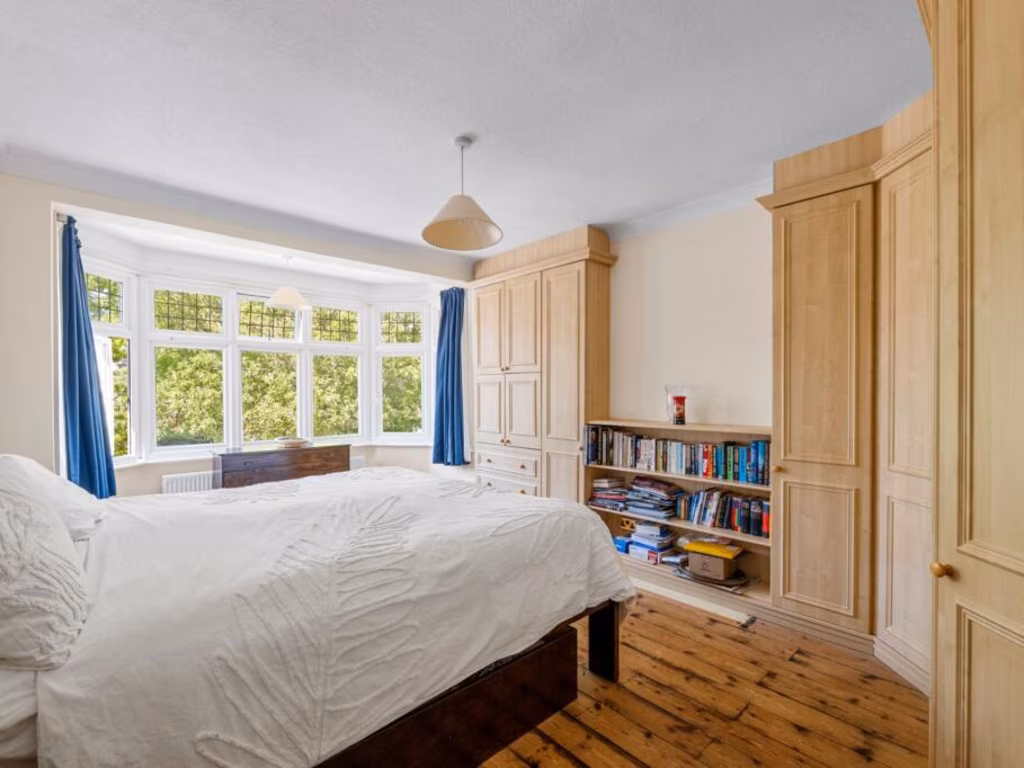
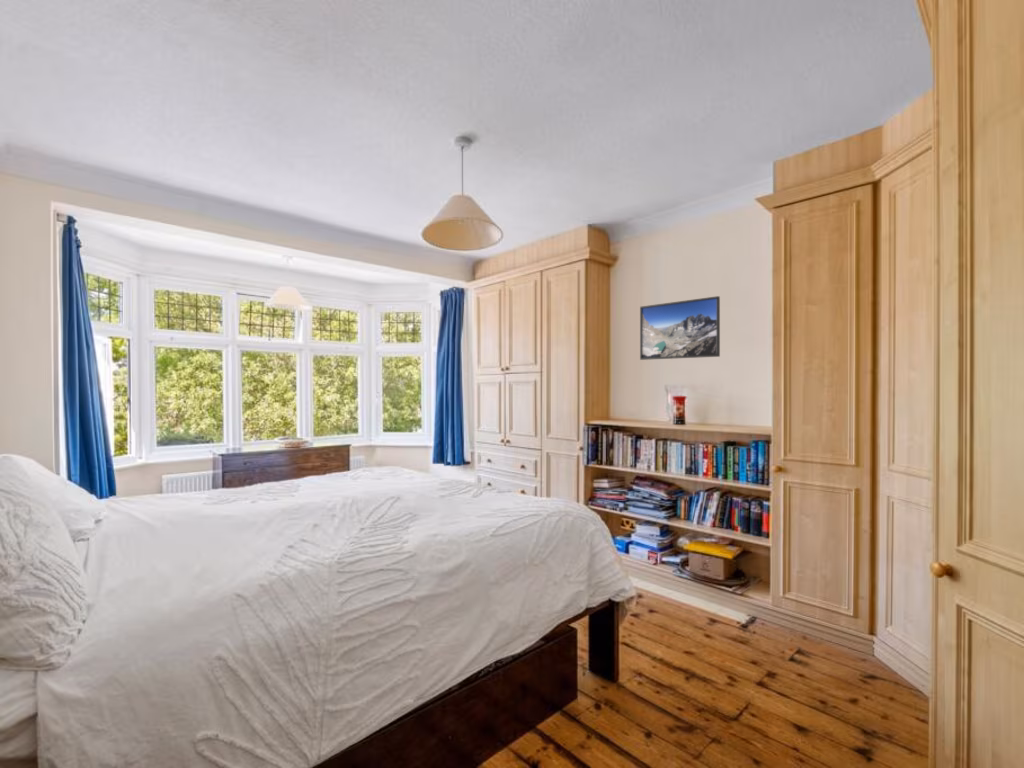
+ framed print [639,295,721,361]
